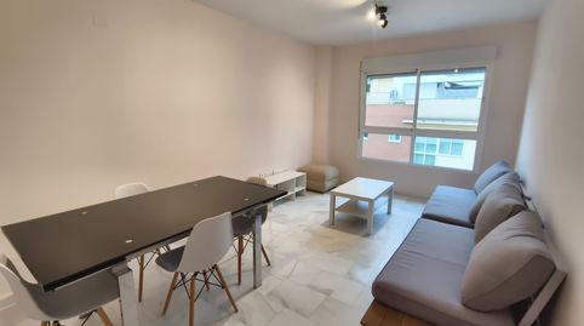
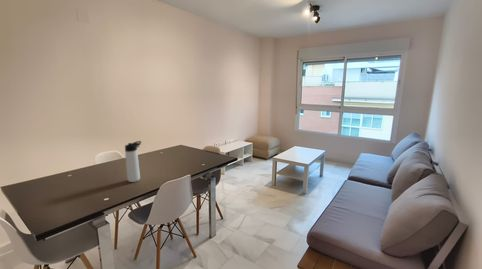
+ thermos bottle [124,140,142,183]
